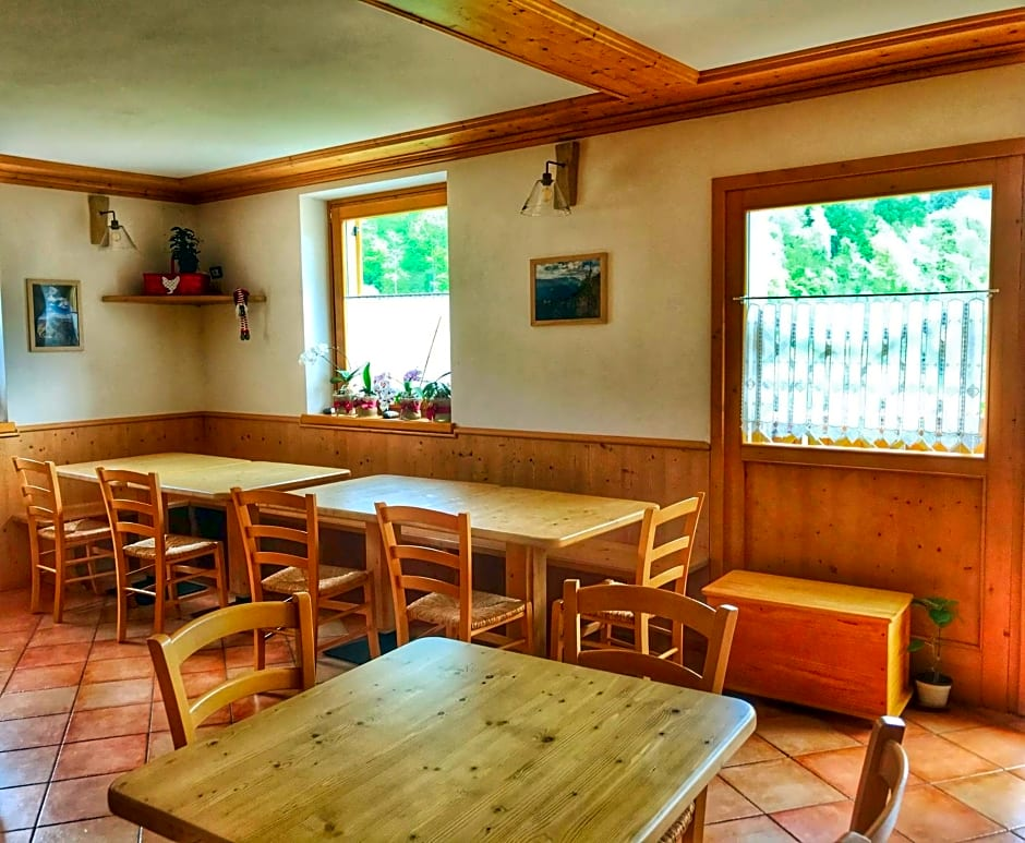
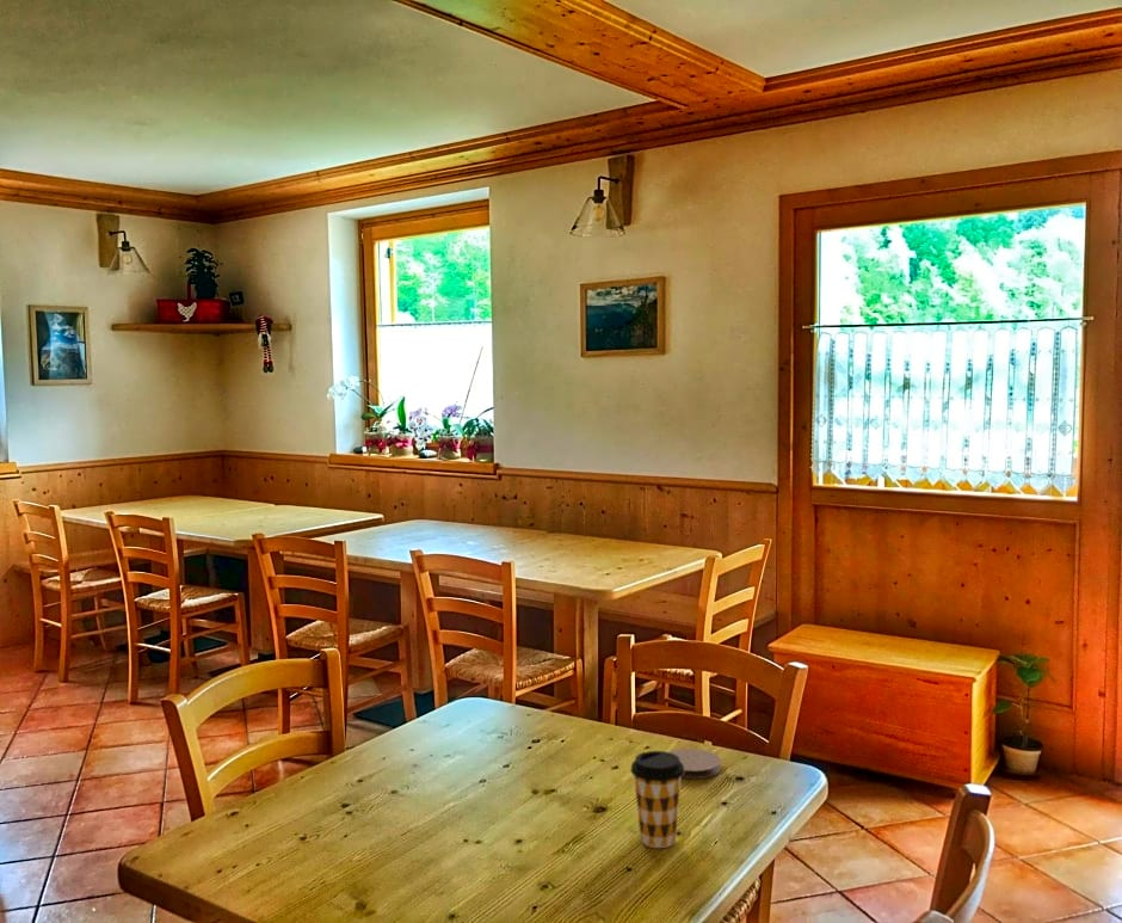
+ coaster [668,747,722,780]
+ coffee cup [629,750,685,849]
